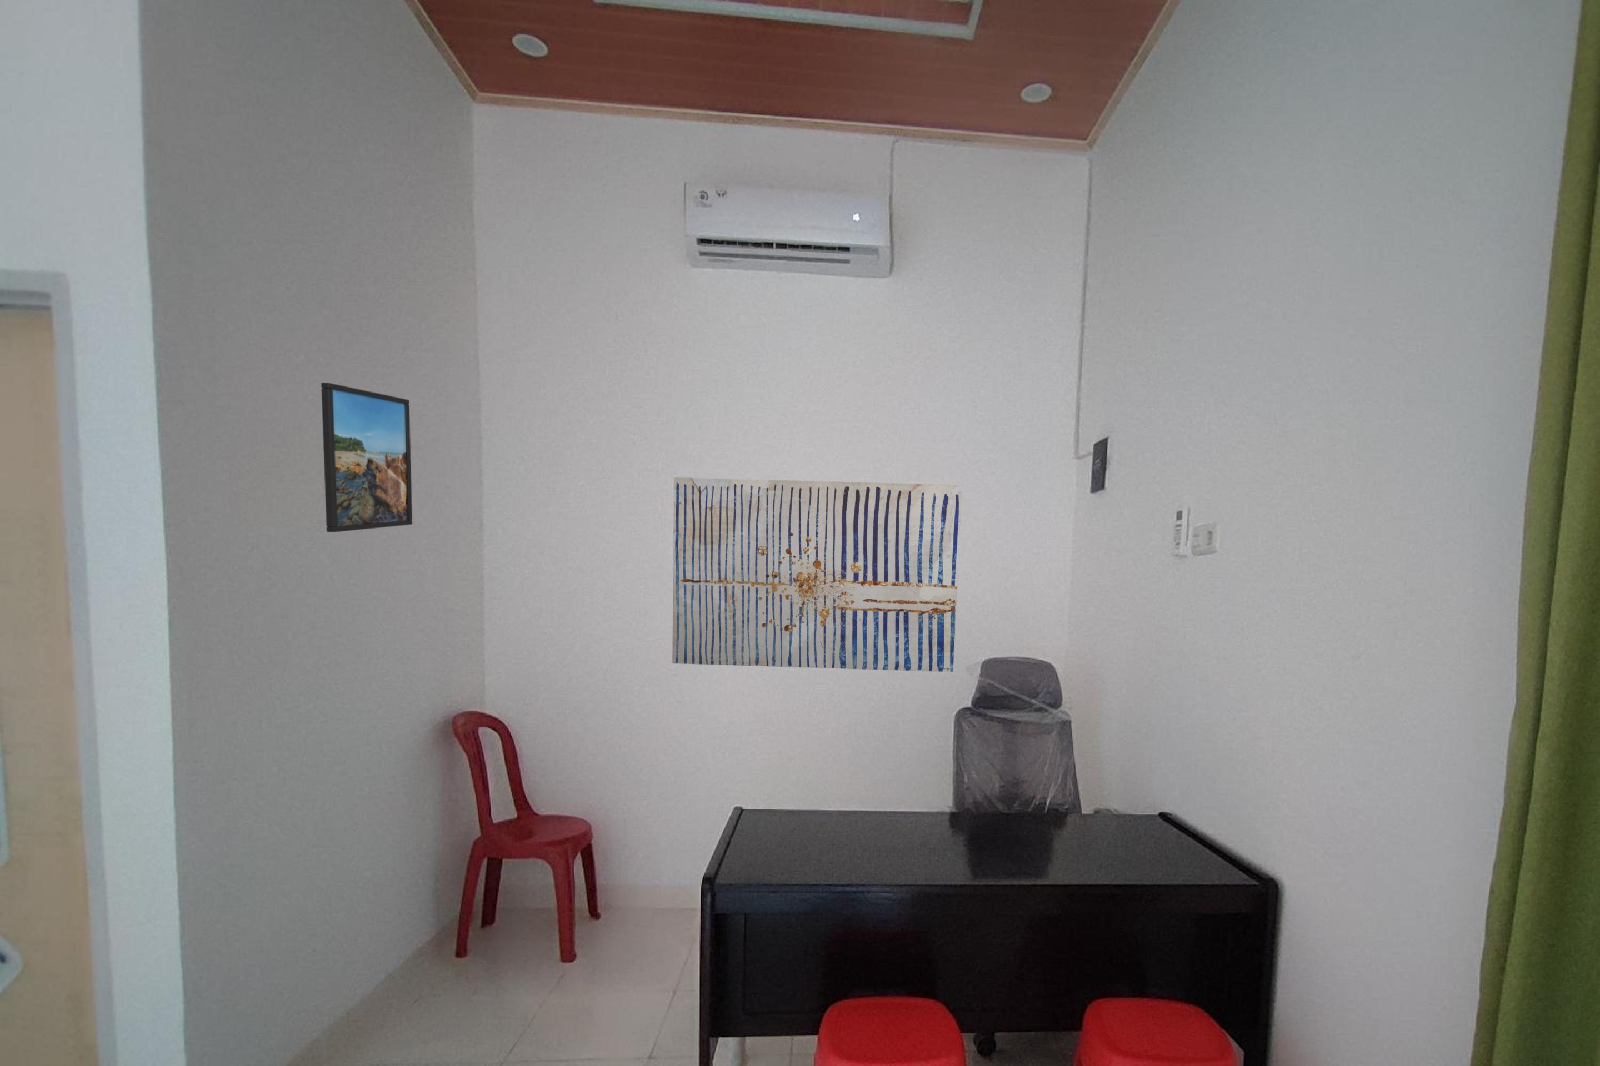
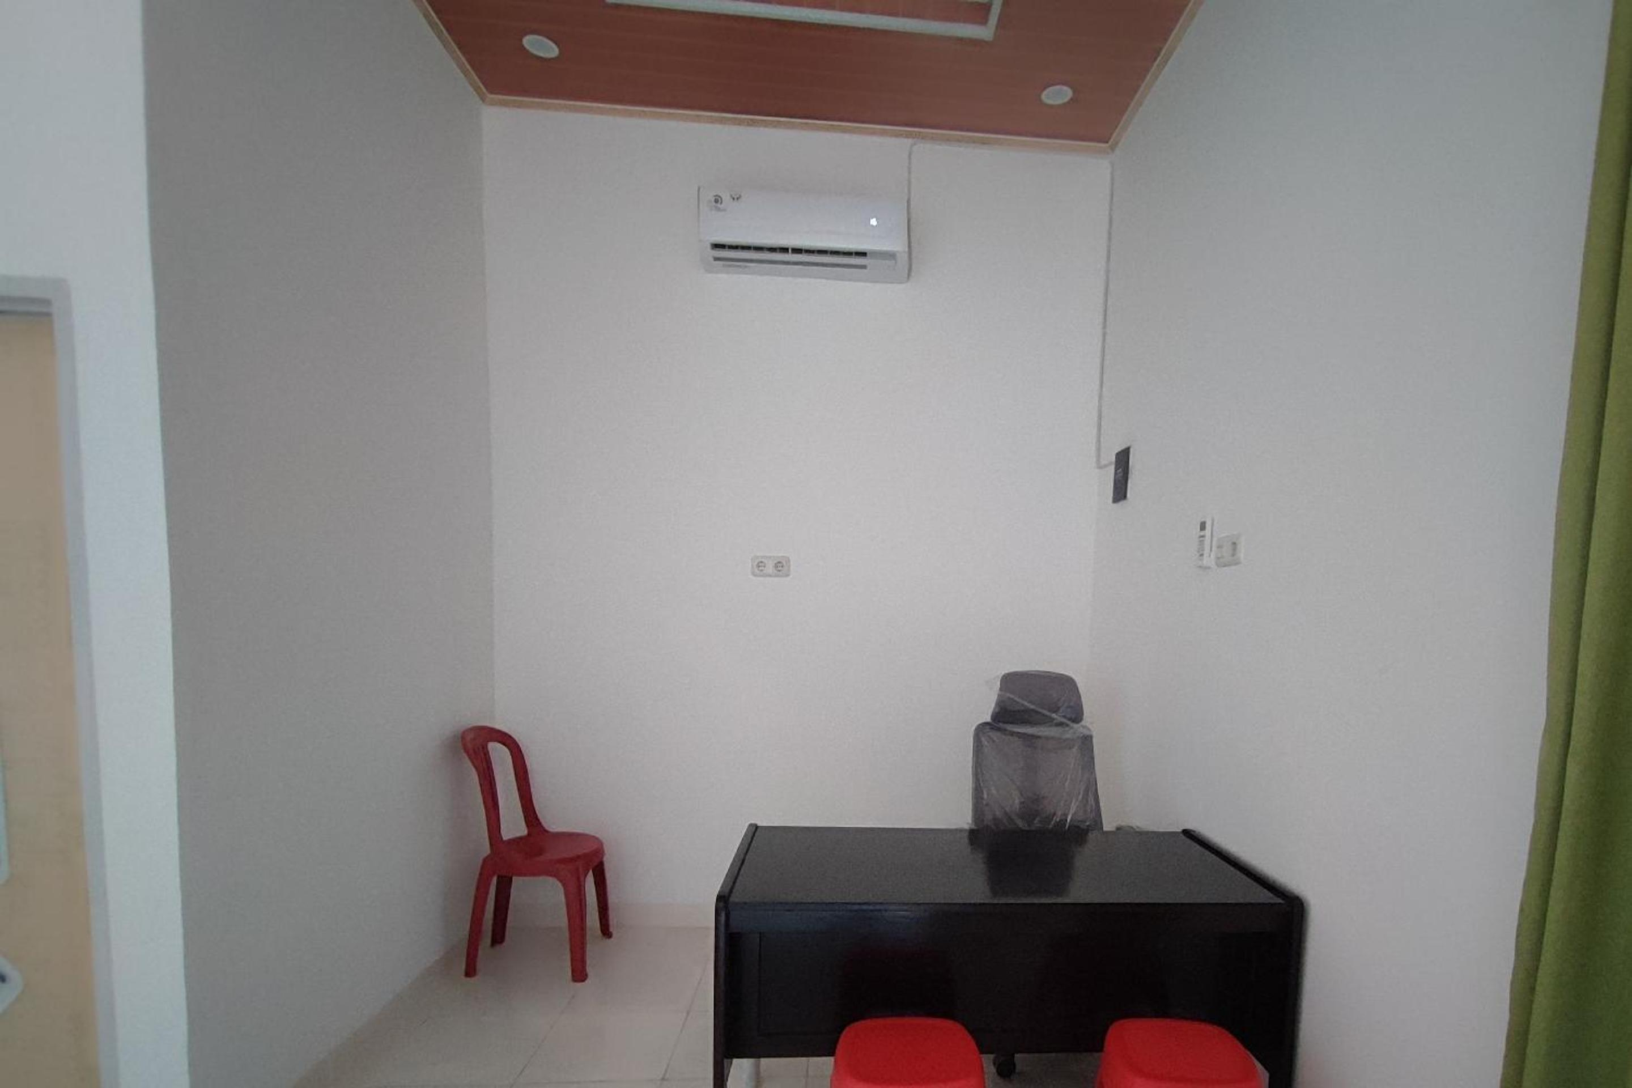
- wall art [671,477,963,672]
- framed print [320,382,413,533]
